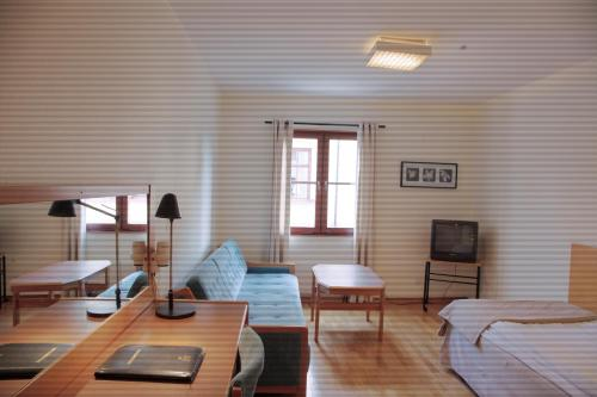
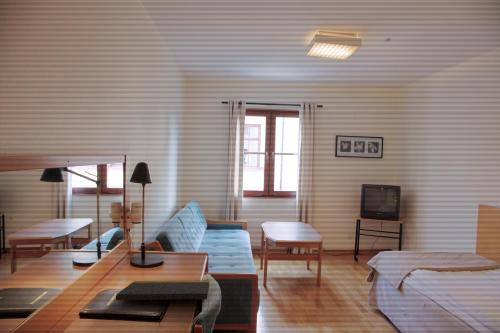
+ notepad [115,280,211,308]
